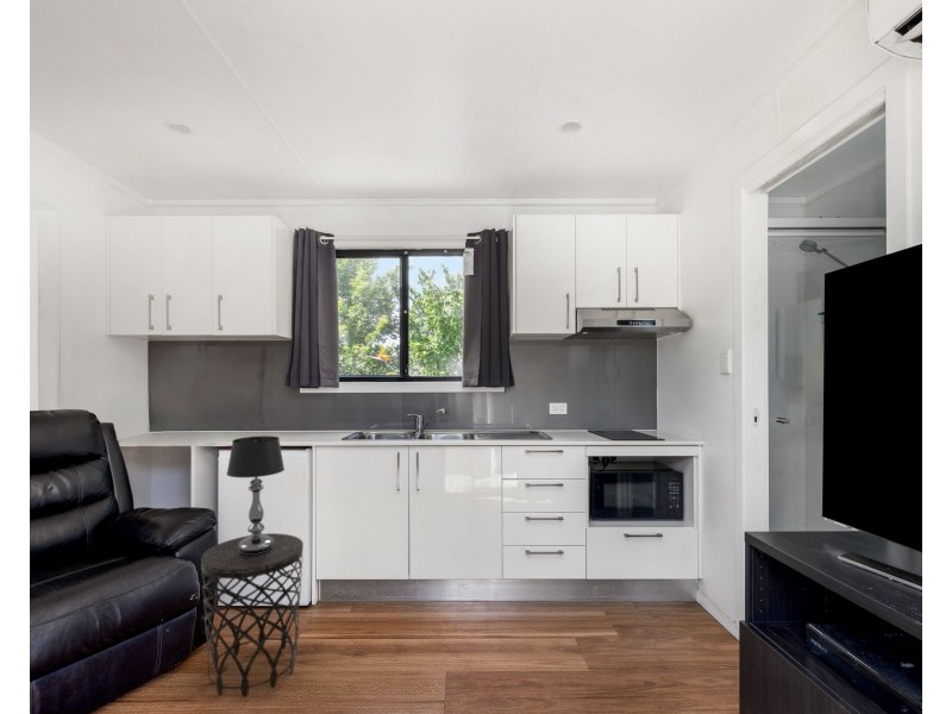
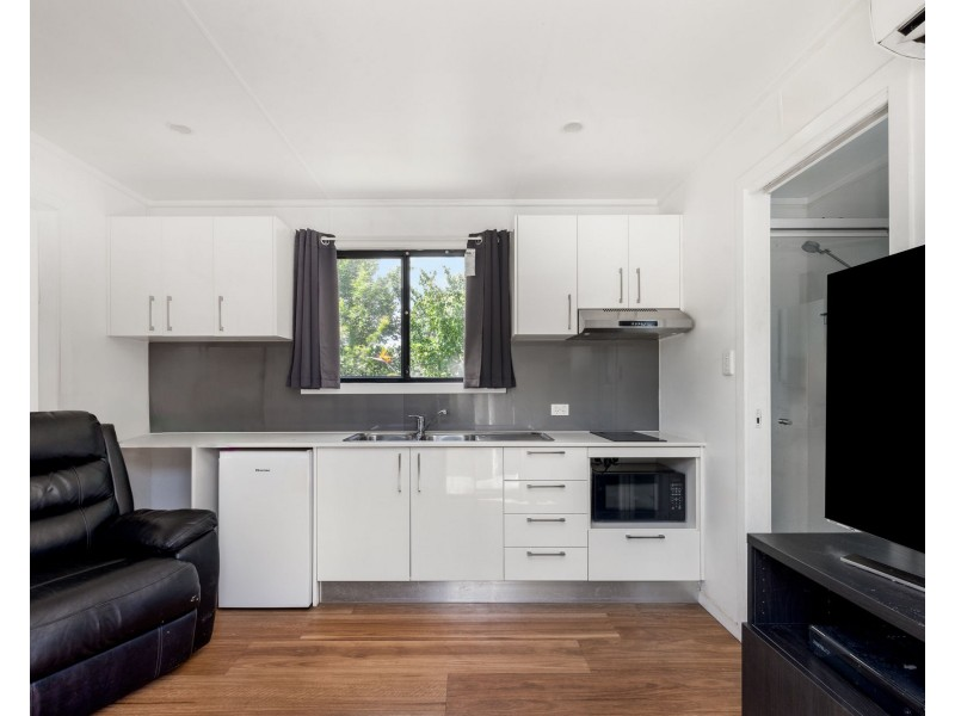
- side table [200,532,305,697]
- table lamp [225,434,286,553]
